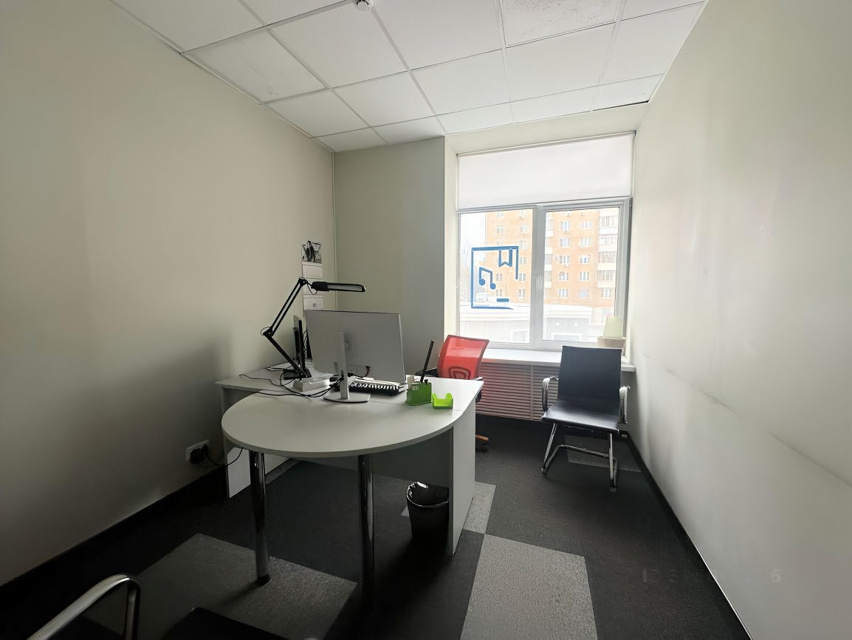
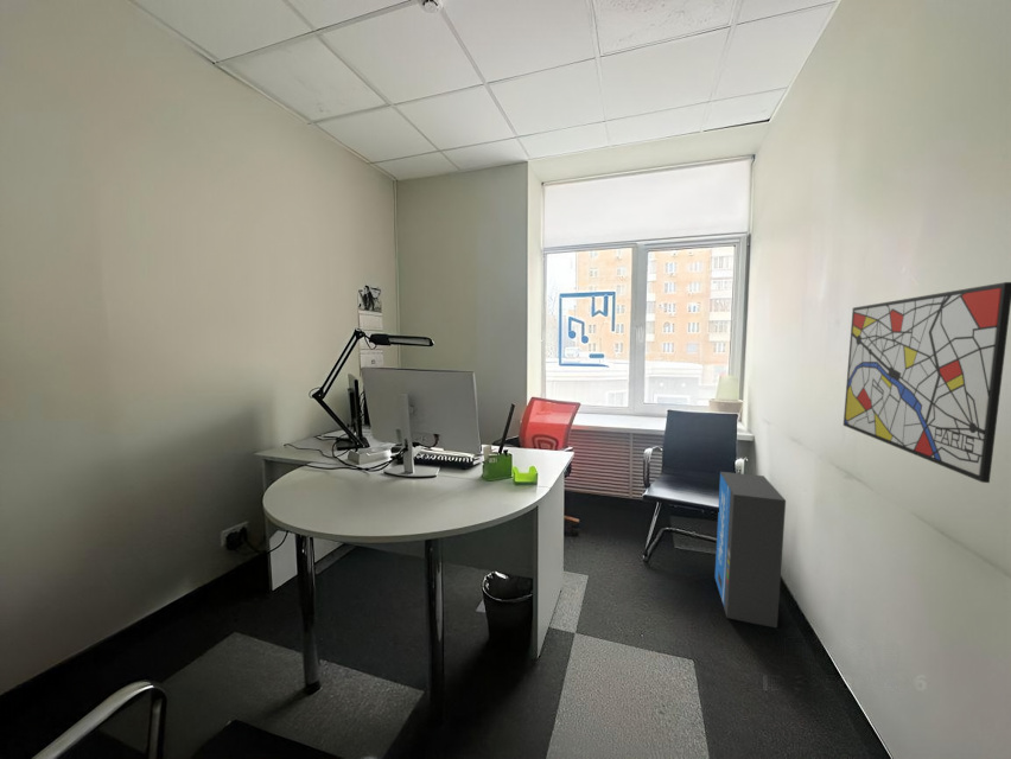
+ wall art [843,281,1011,484]
+ air purifier [713,471,787,629]
